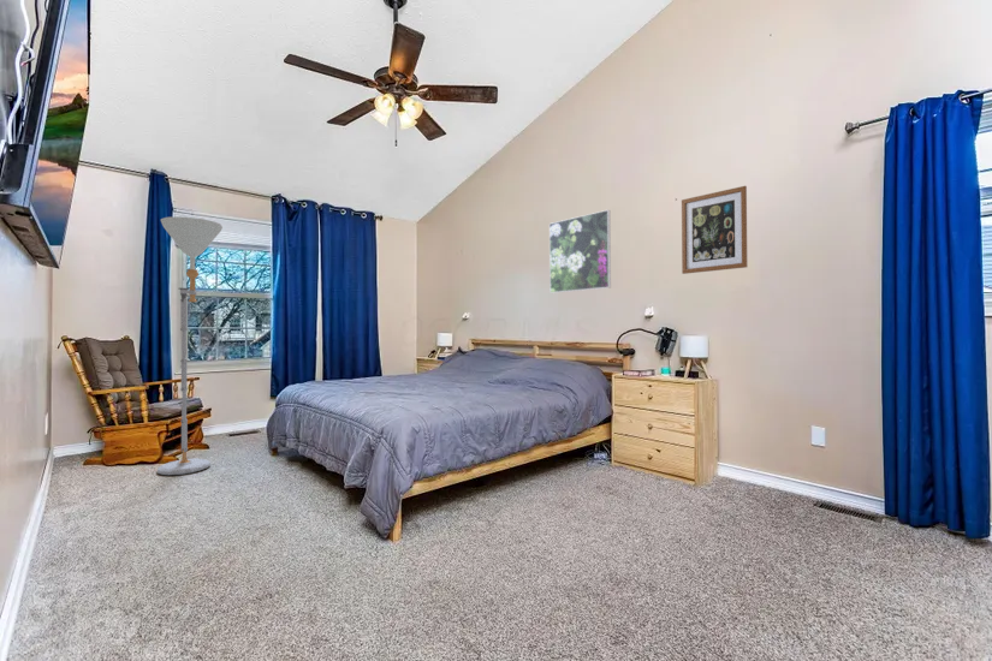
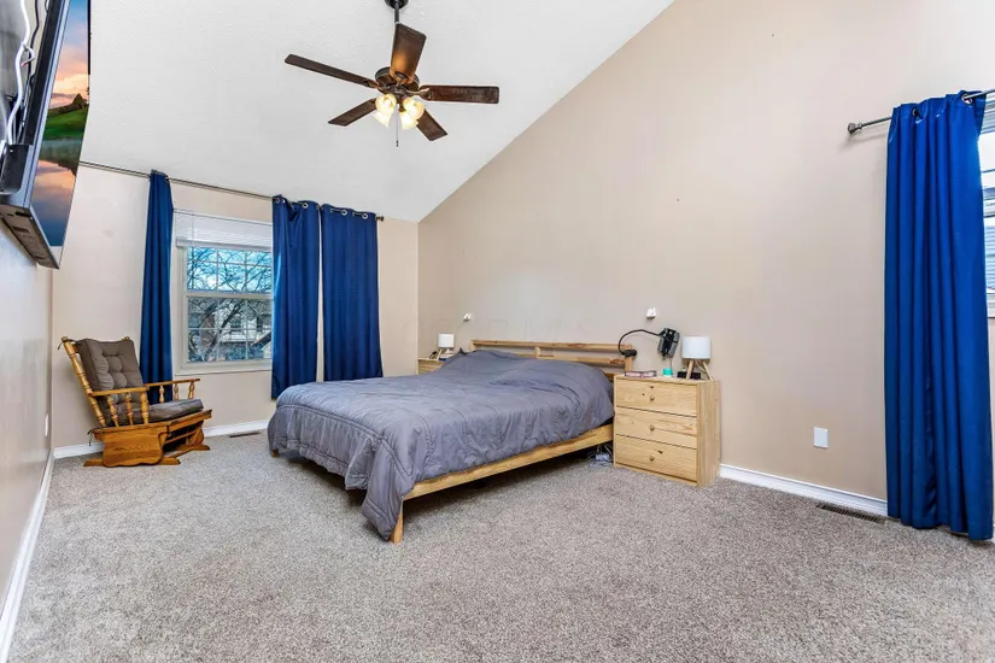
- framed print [548,209,612,294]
- floor lamp [156,216,224,476]
- wall art [681,185,748,275]
